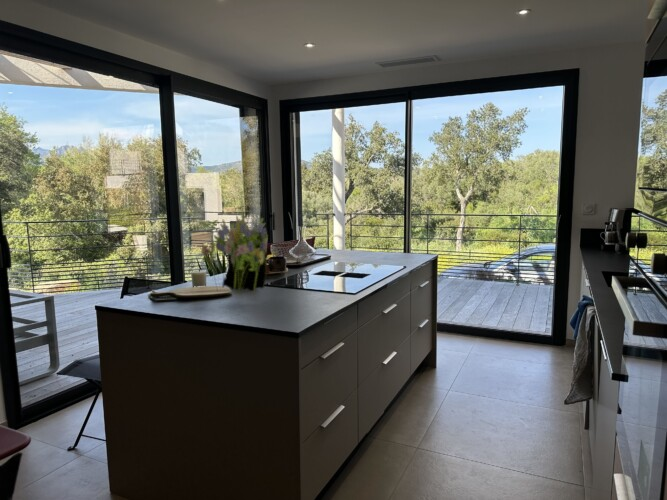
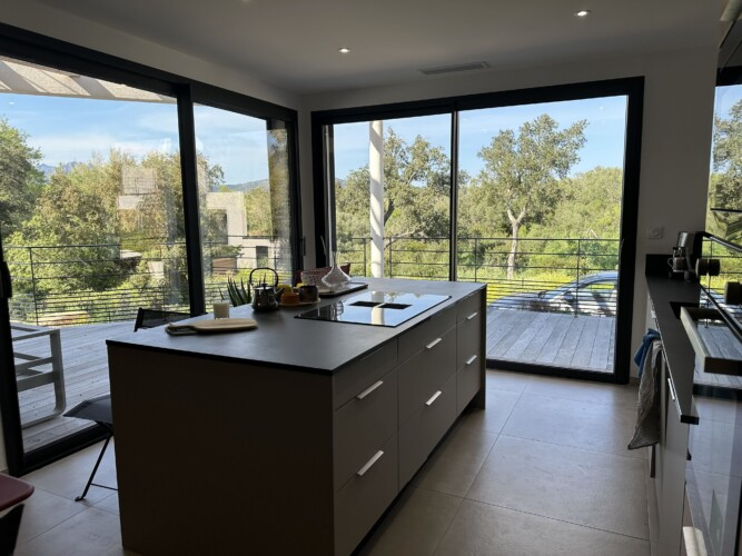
- flower bouquet [200,213,269,296]
